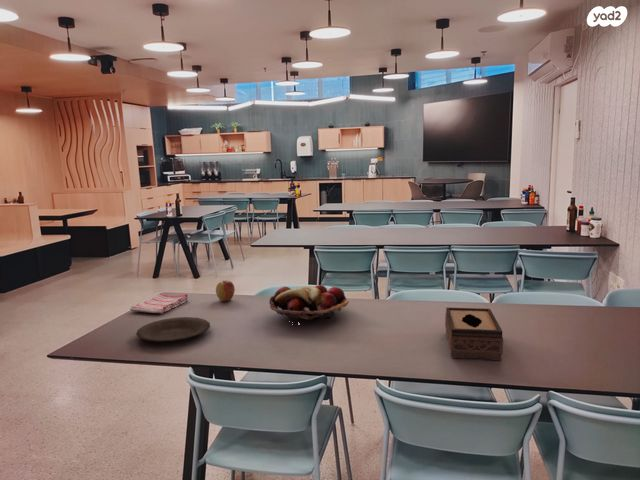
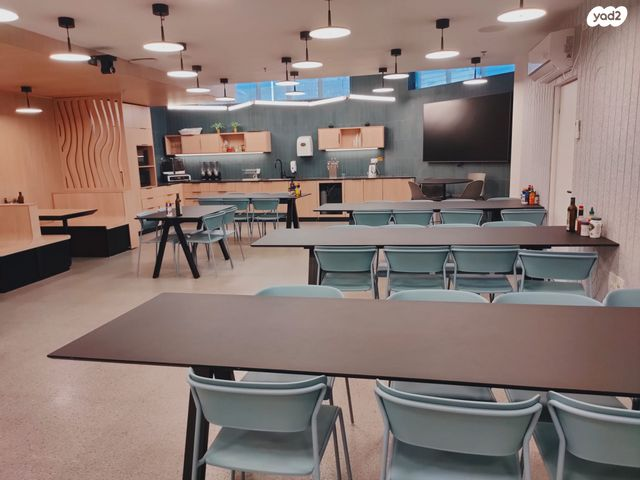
- fruit basket [268,284,350,325]
- dish towel [129,293,189,315]
- apple [215,280,236,302]
- plate [135,316,211,343]
- tissue box [444,306,504,361]
